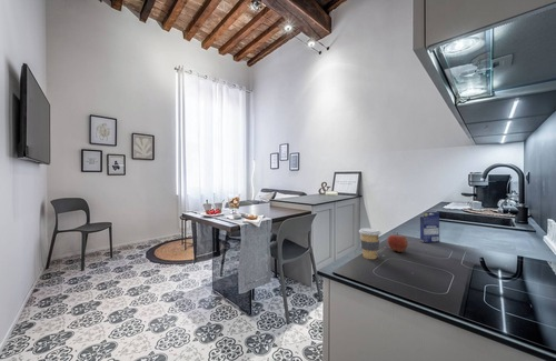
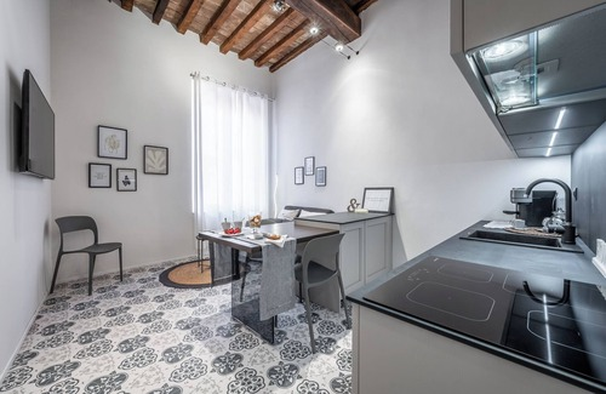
- apple [386,231,409,253]
- coffee cup [358,227,381,260]
- small box [419,211,440,243]
